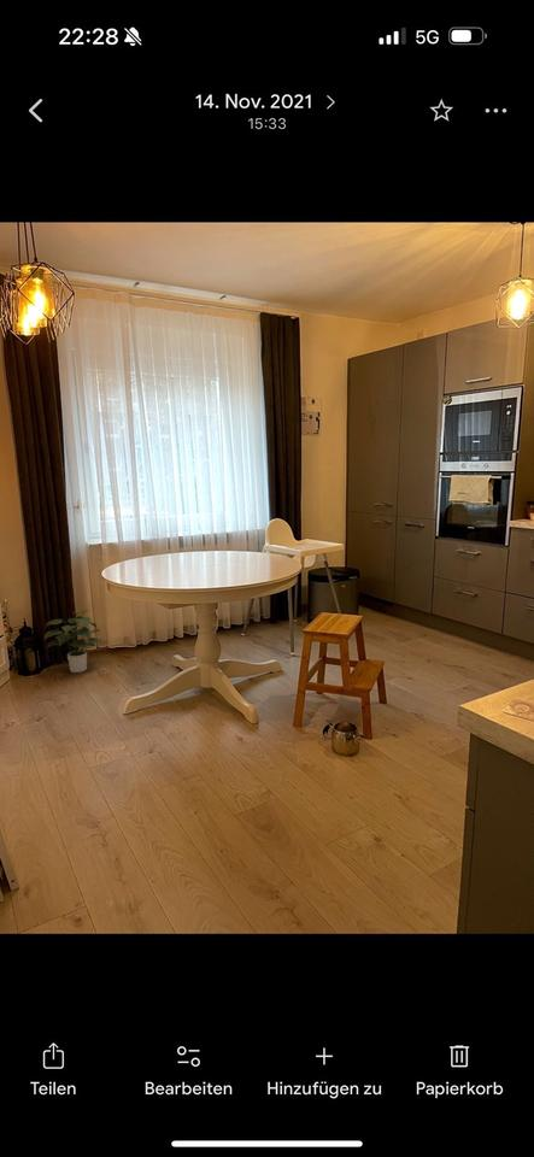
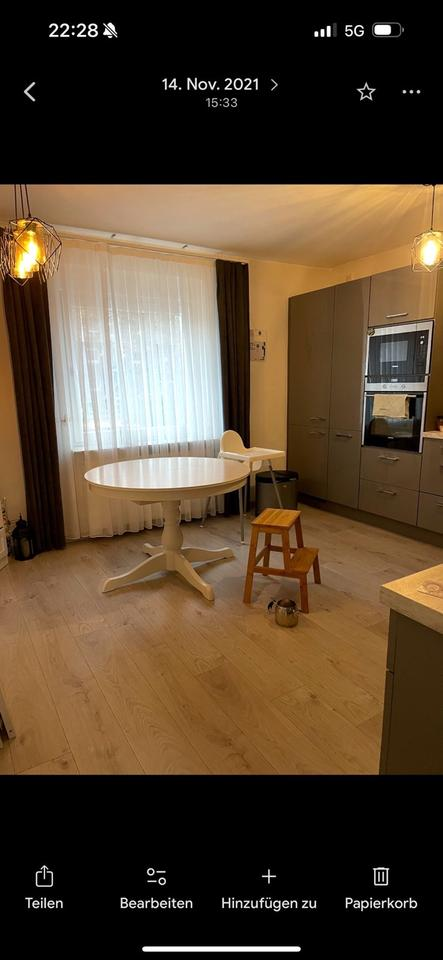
- potted plant [43,609,107,674]
